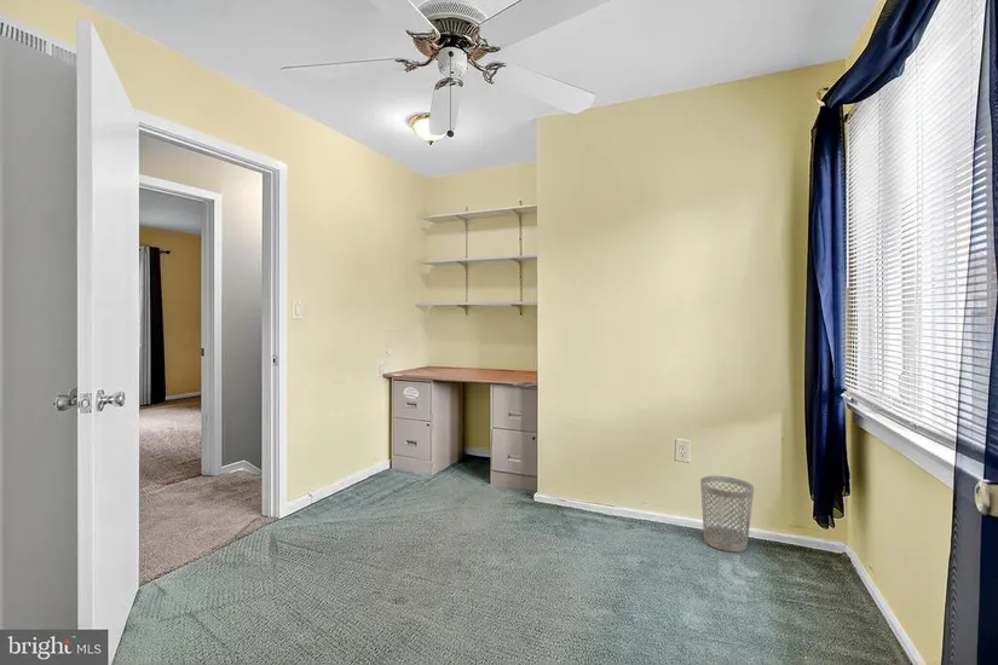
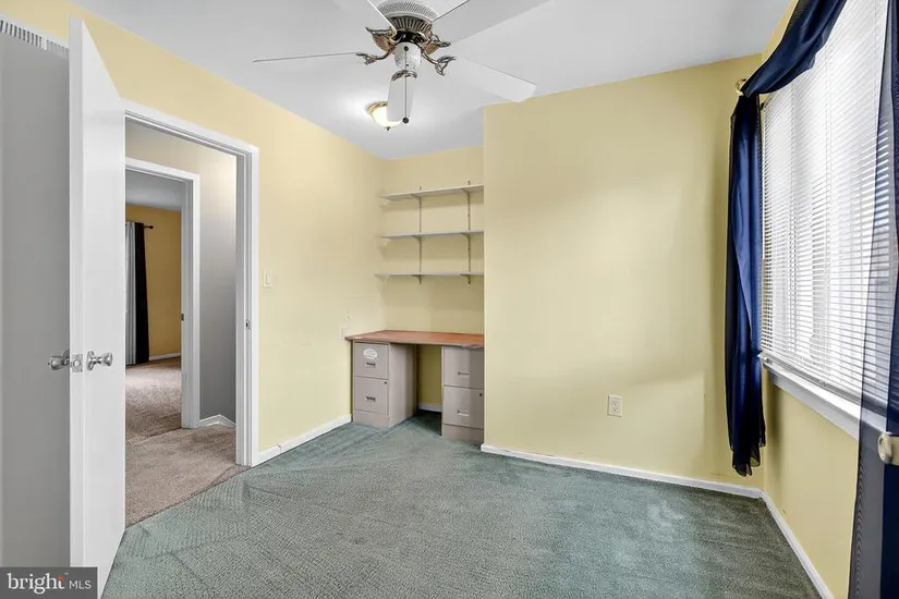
- wastebasket [699,475,755,553]
